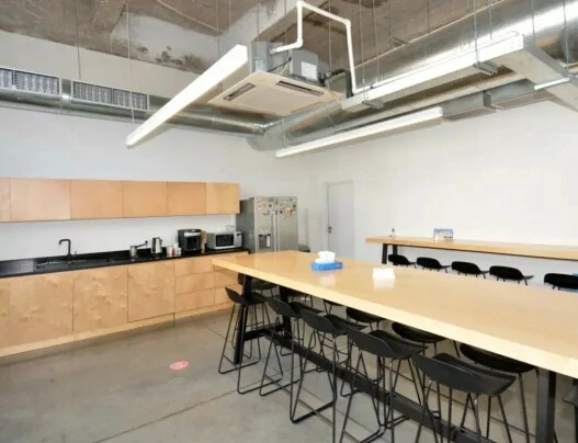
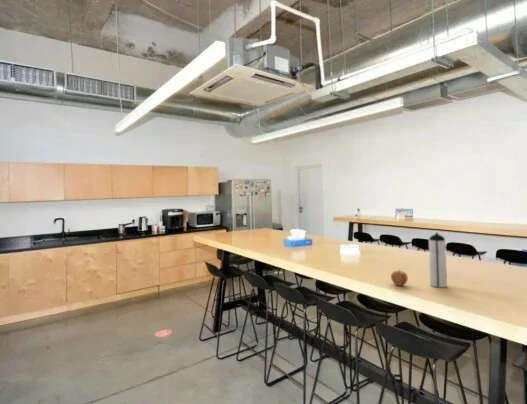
+ water bottle [428,232,448,288]
+ fruit [390,268,409,287]
